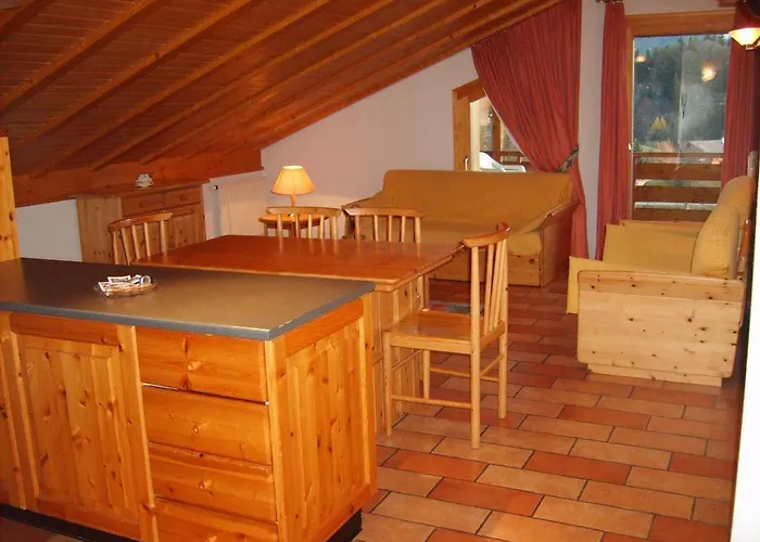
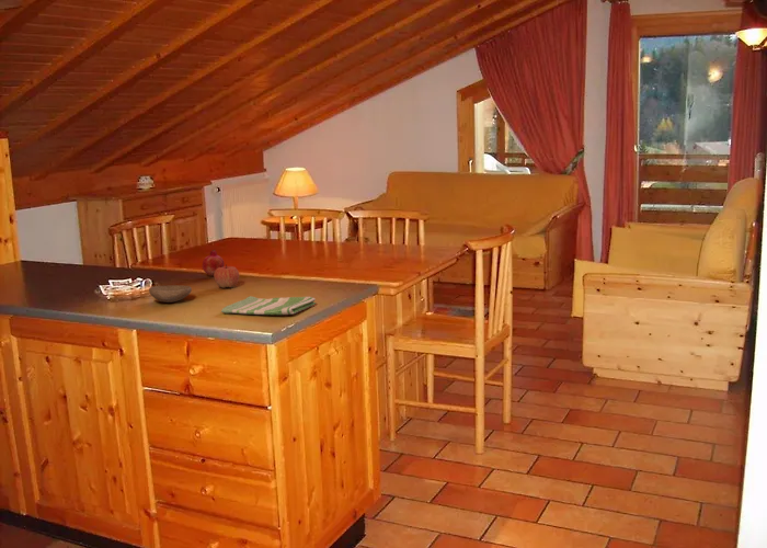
+ bowl [148,284,193,304]
+ fruit [202,249,225,277]
+ apple [213,263,240,289]
+ dish towel [220,295,317,316]
